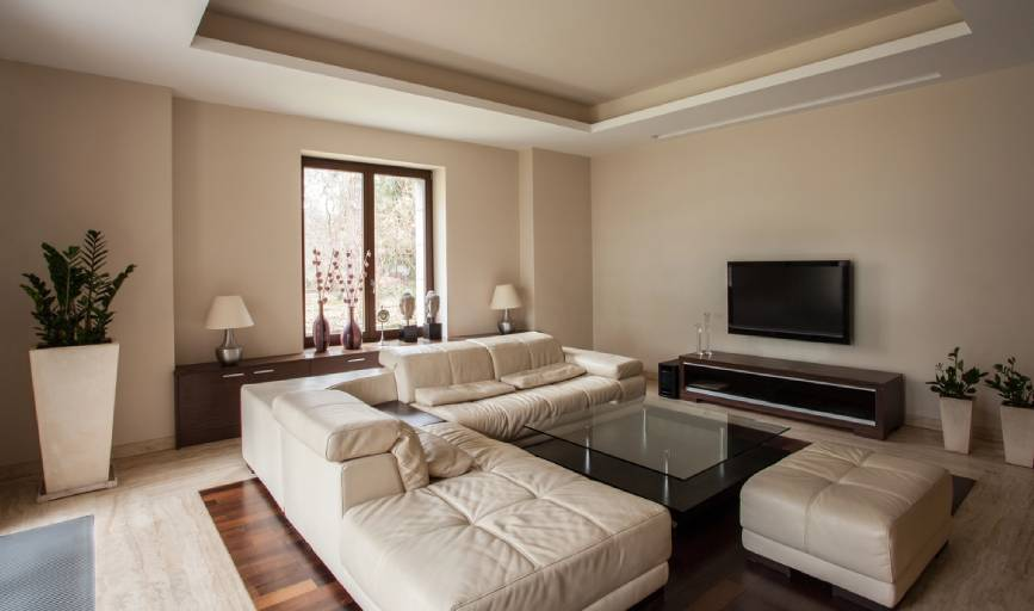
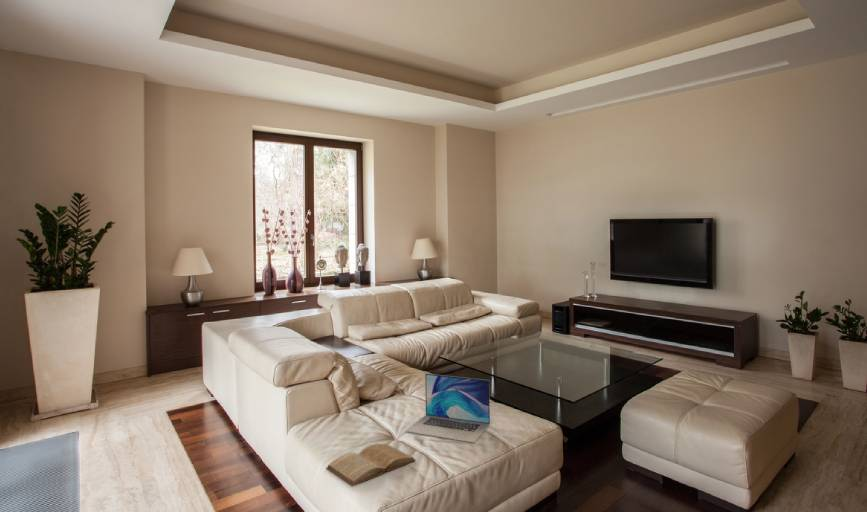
+ book [325,443,417,487]
+ laptop [405,373,491,444]
